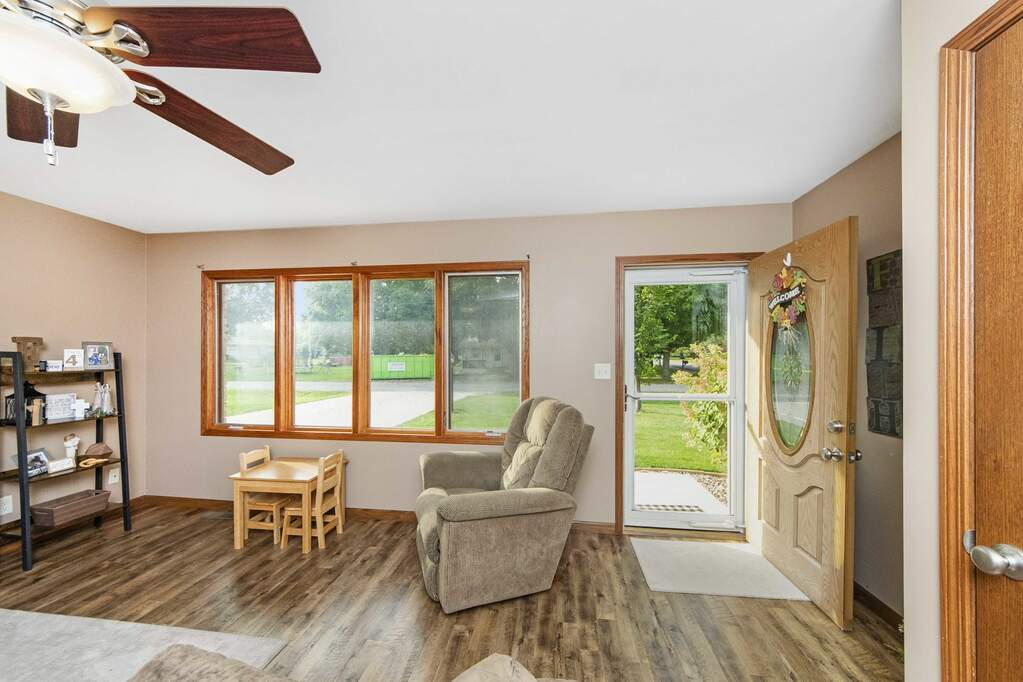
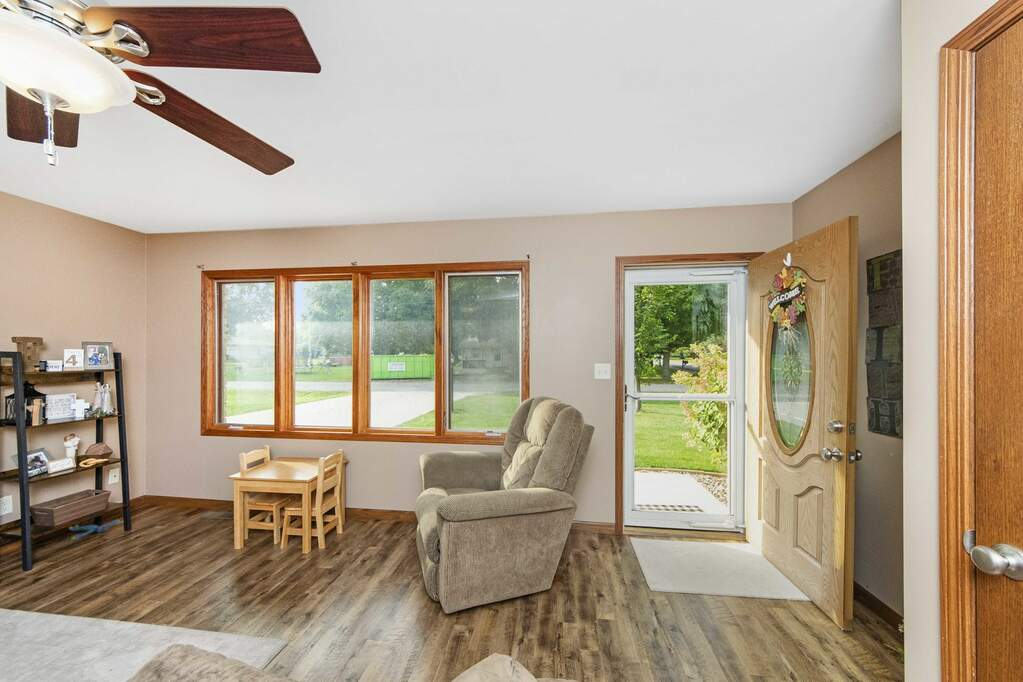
+ plush toy [68,518,121,541]
